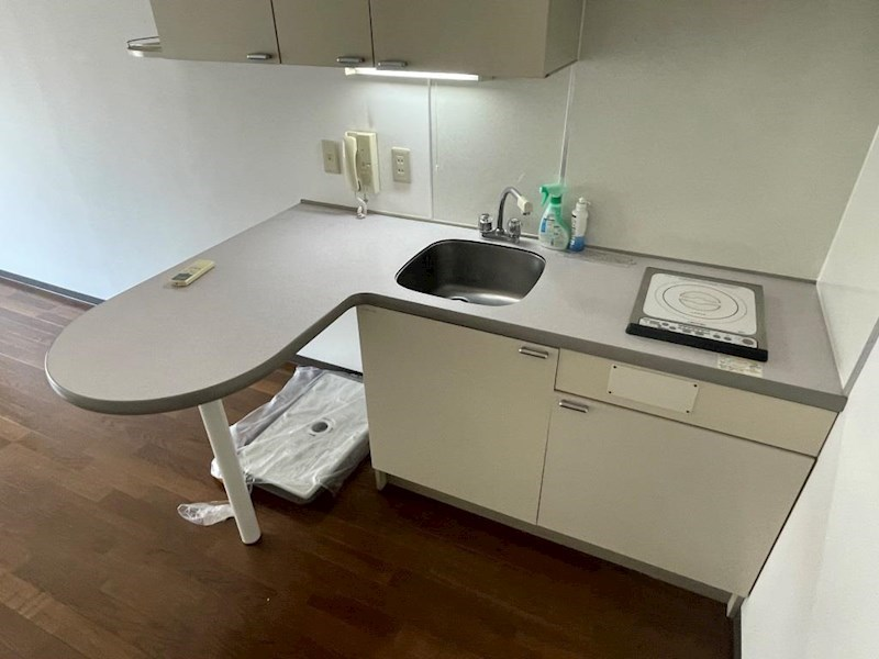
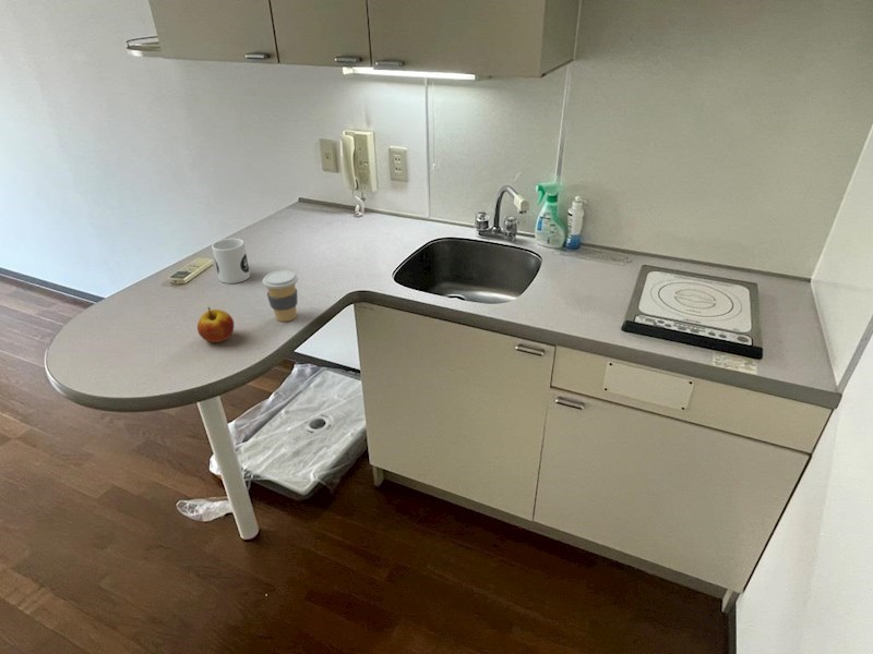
+ mug [211,238,251,284]
+ apple [196,306,235,343]
+ coffee cup [262,269,299,323]
